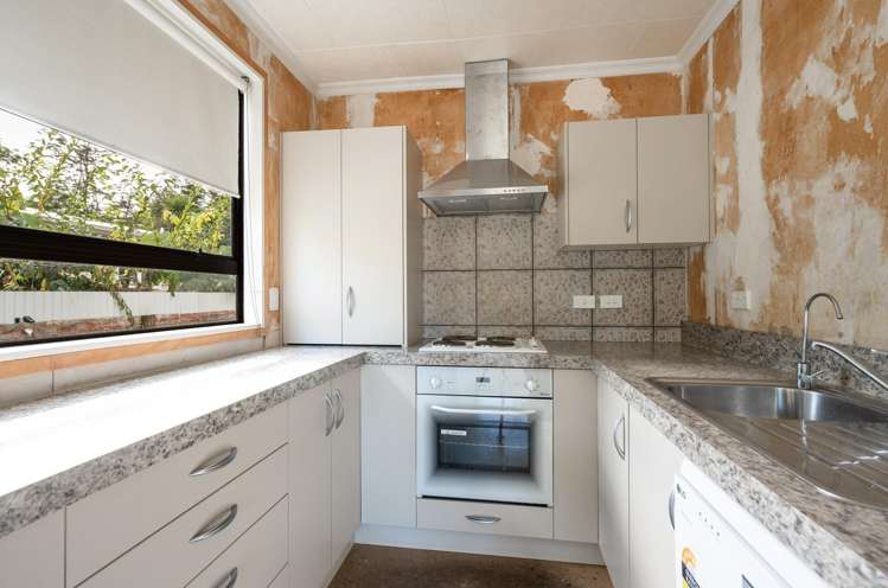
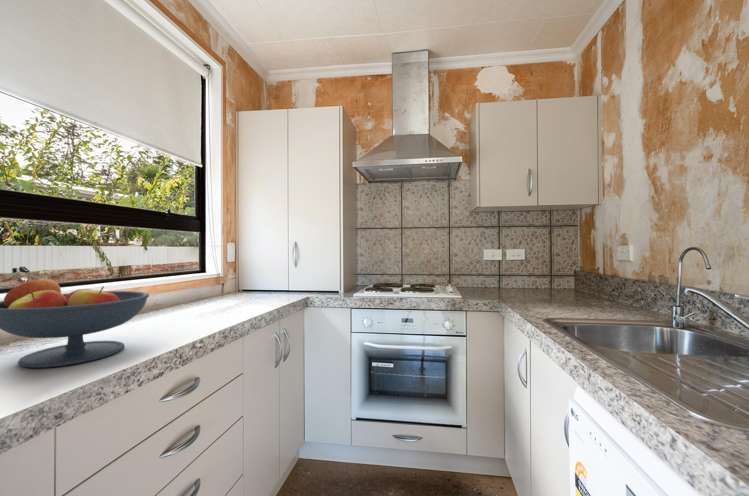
+ fruit bowl [0,278,150,369]
